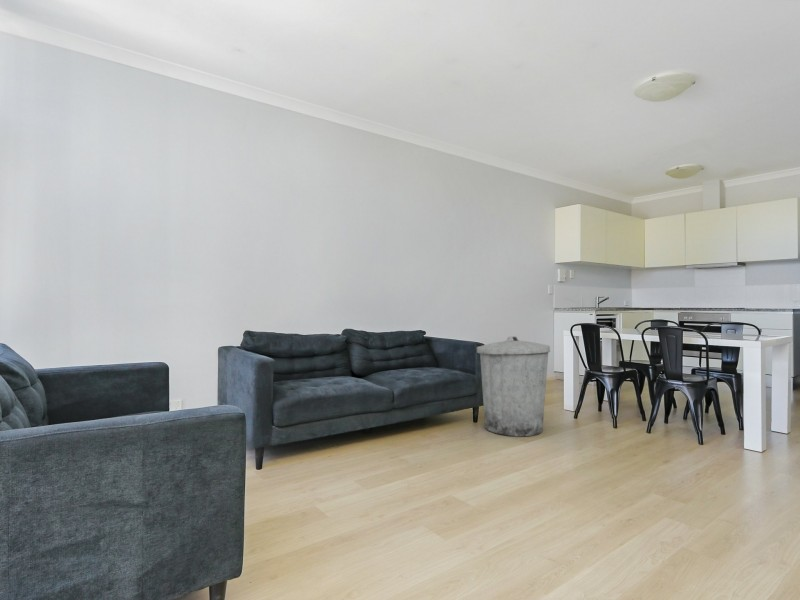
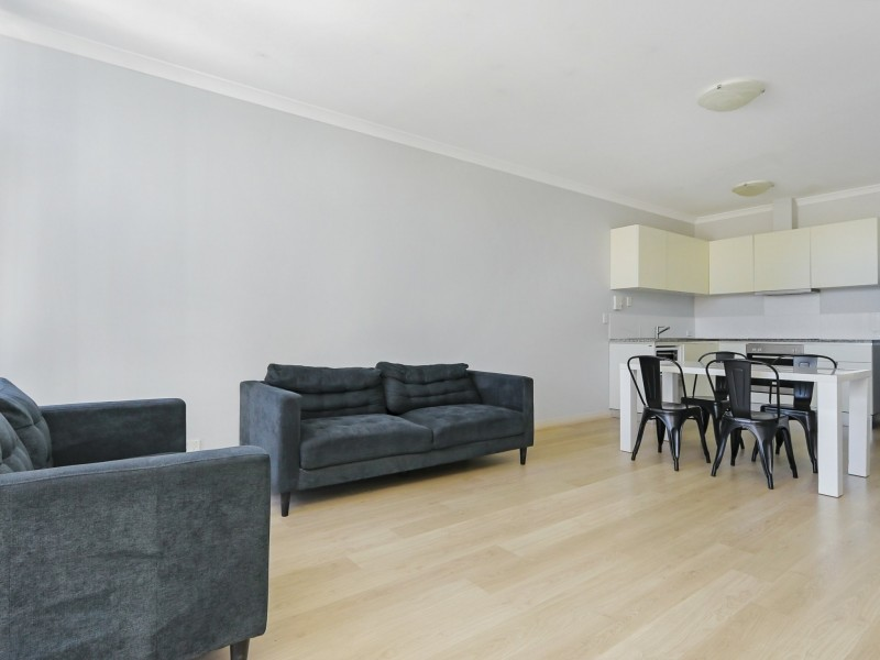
- trash can [476,335,551,437]
